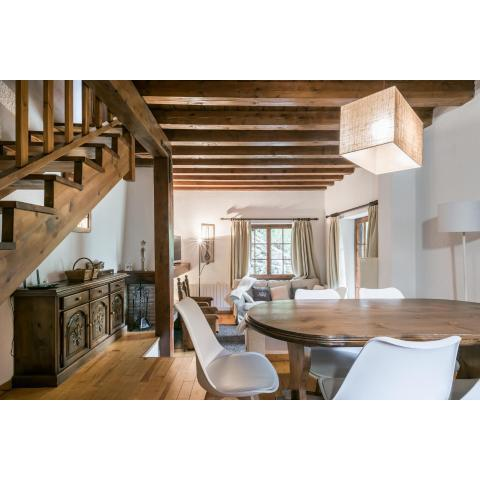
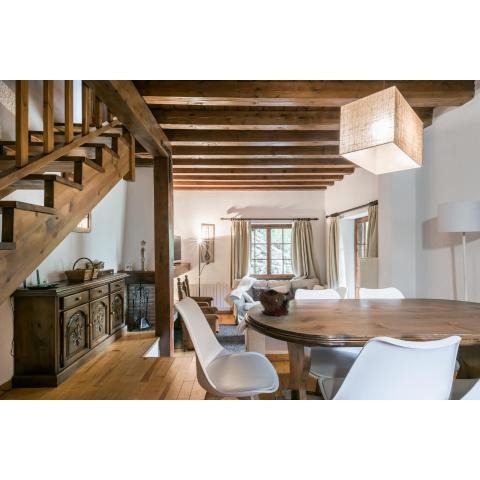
+ decorative bowl [258,288,294,317]
